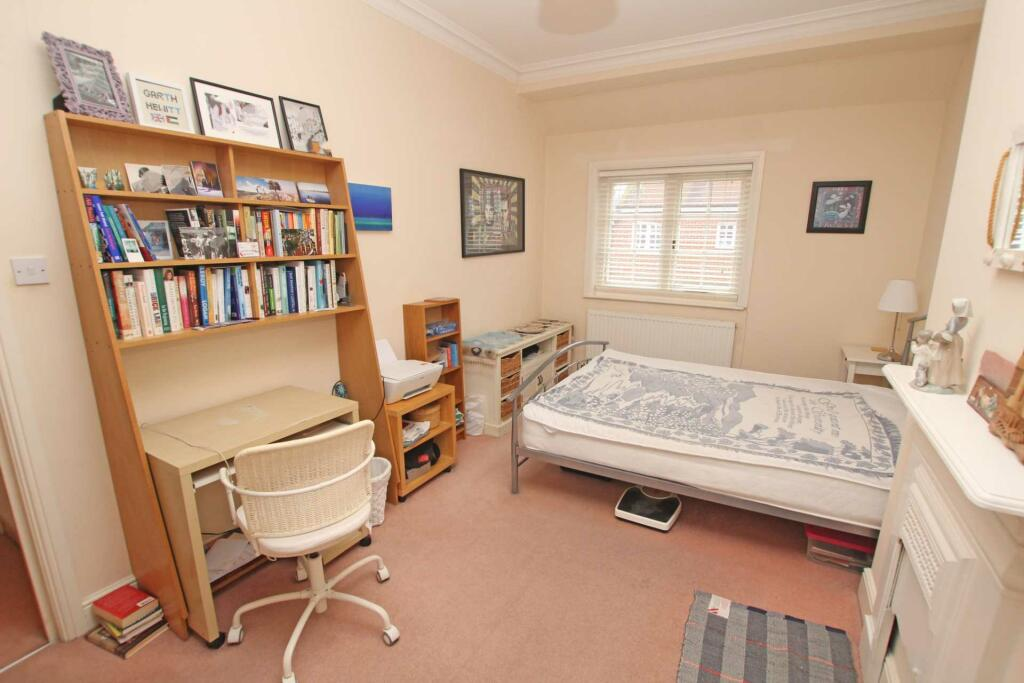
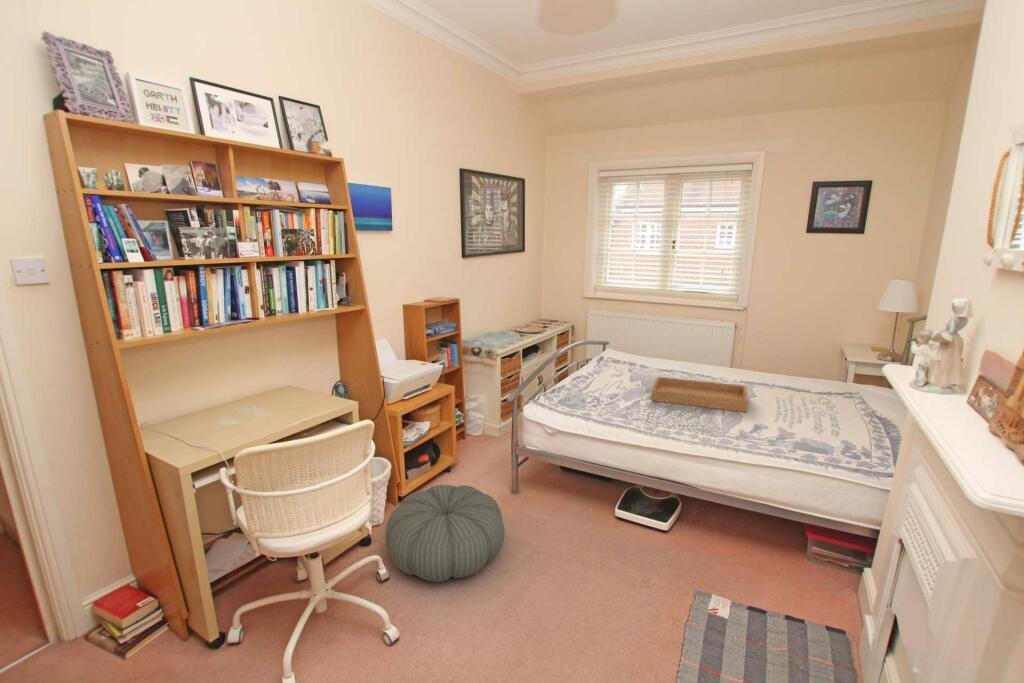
+ serving tray [650,376,749,413]
+ pouf [384,484,506,583]
